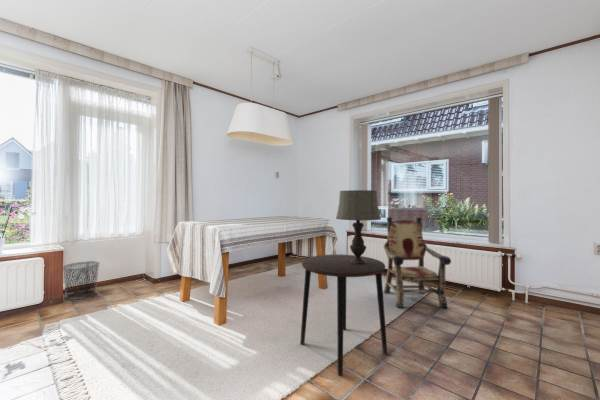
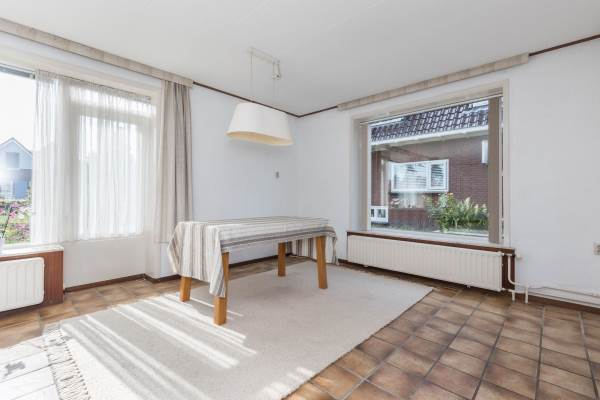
- side table [299,254,388,377]
- table lamp [335,189,382,265]
- waste bin [62,260,101,301]
- armchair [383,216,452,309]
